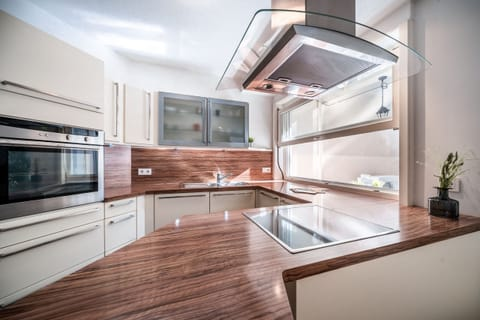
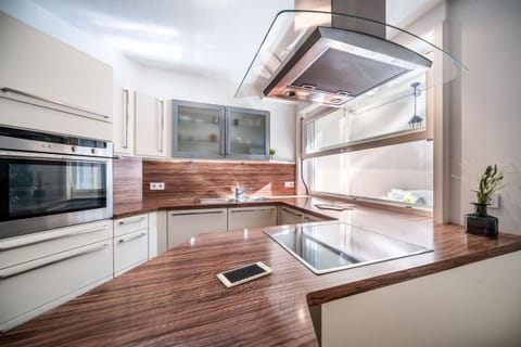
+ cell phone [216,261,275,288]
